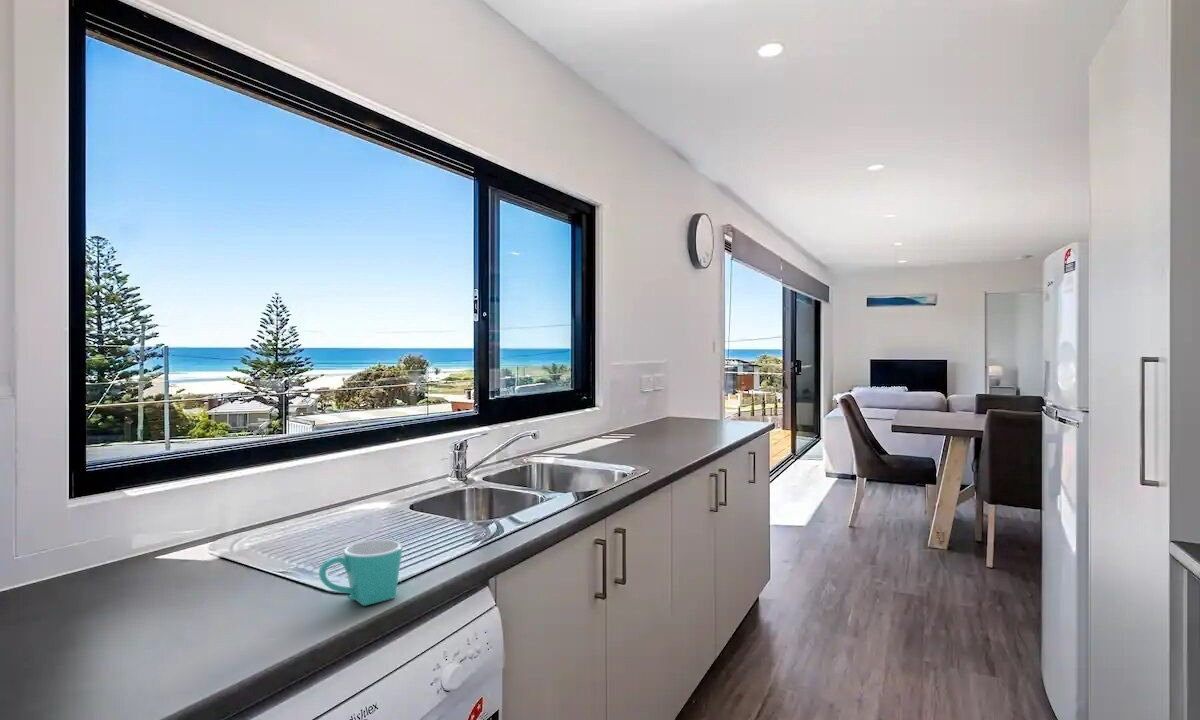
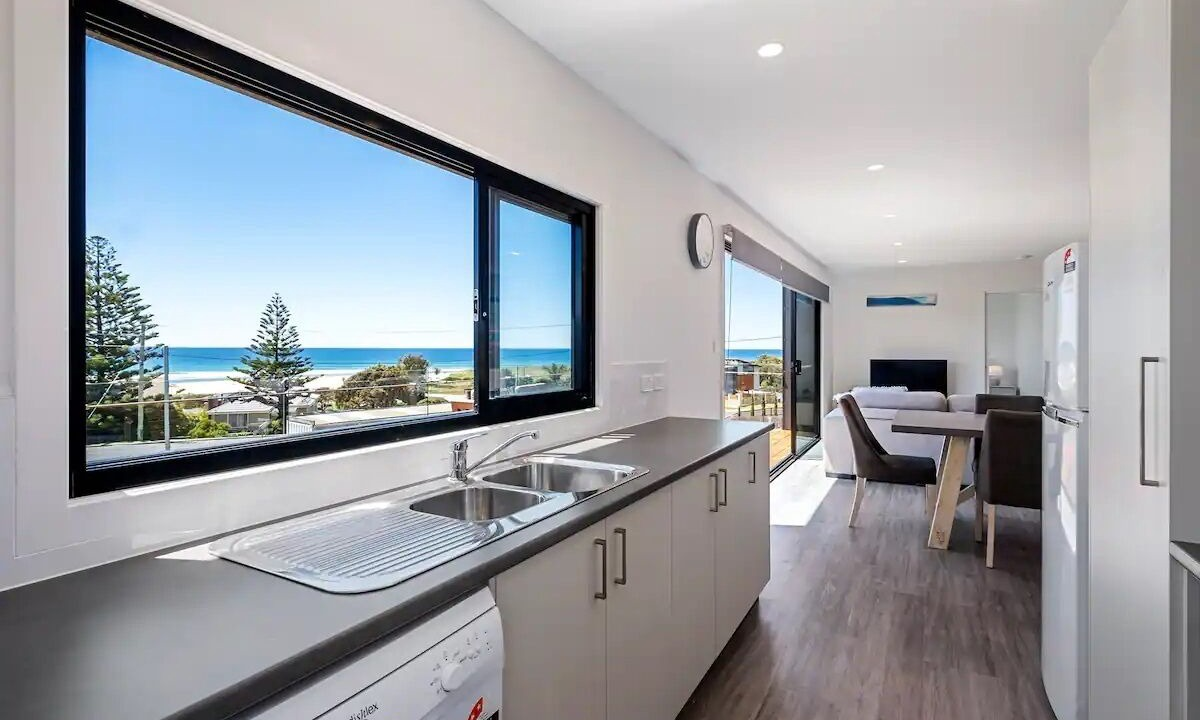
- mug [318,539,403,607]
